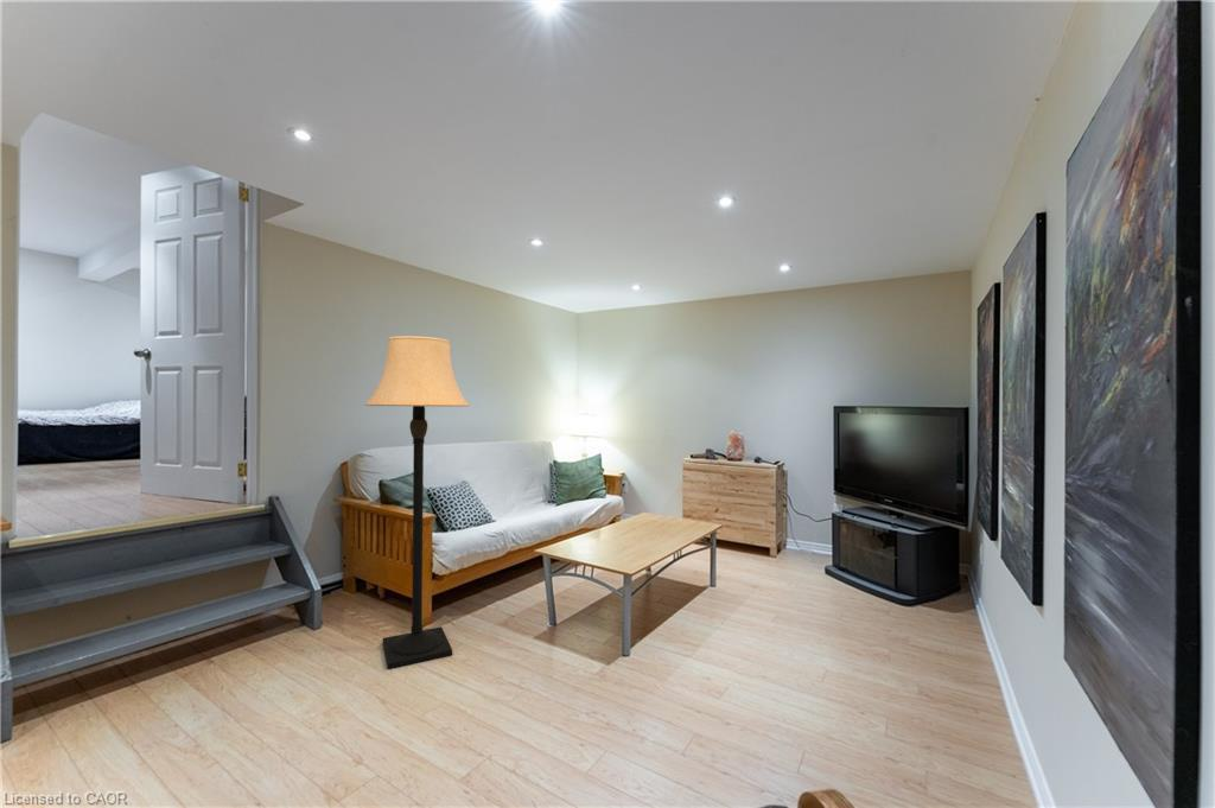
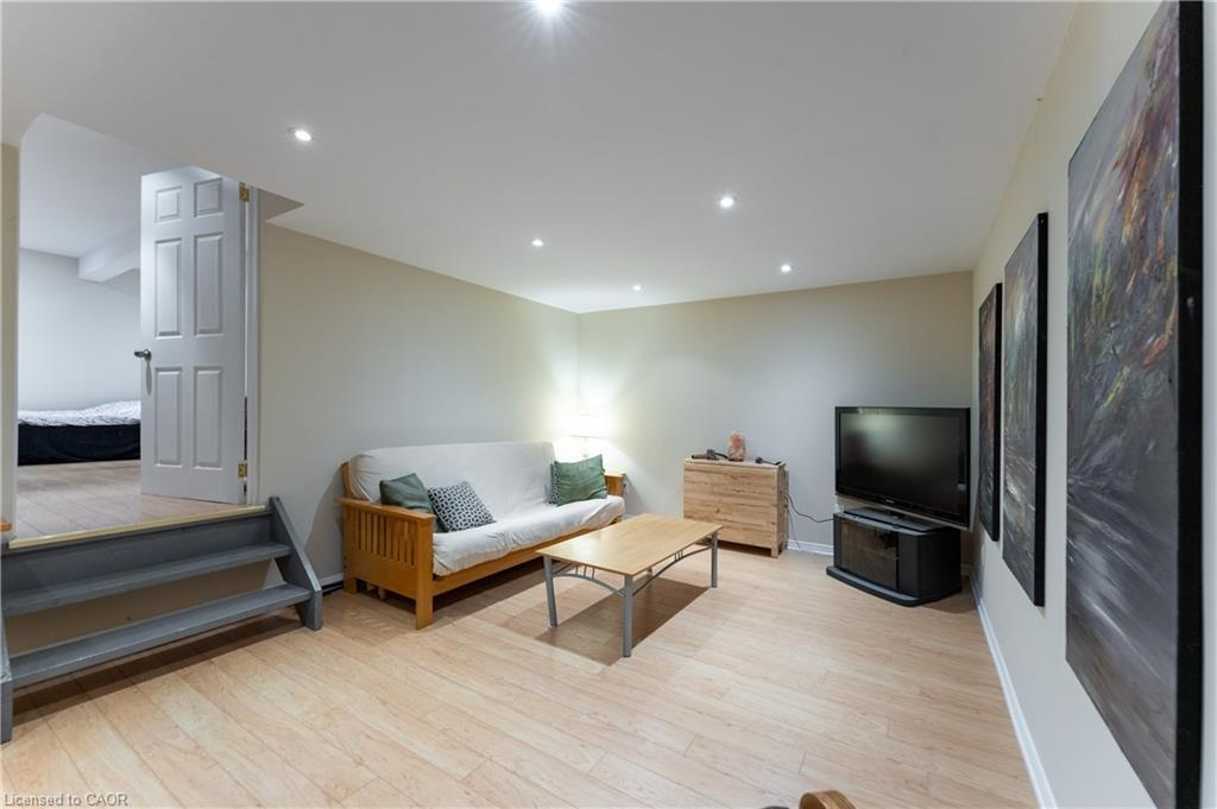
- lamp [363,335,471,670]
